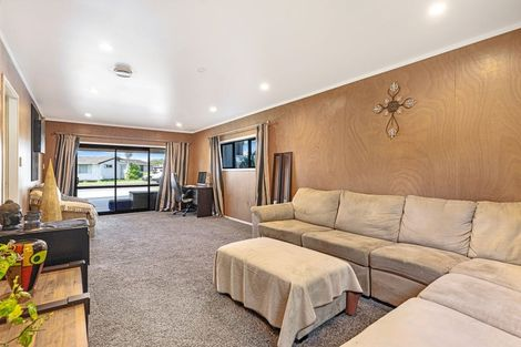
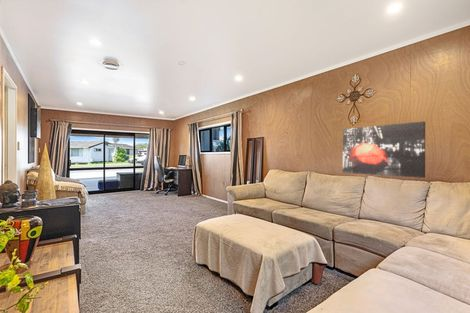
+ wall art [342,120,426,179]
